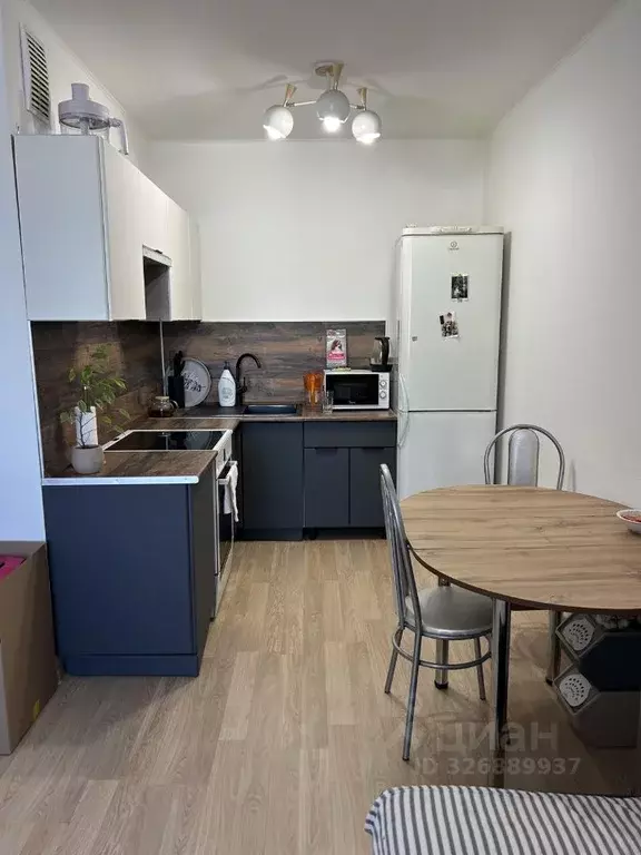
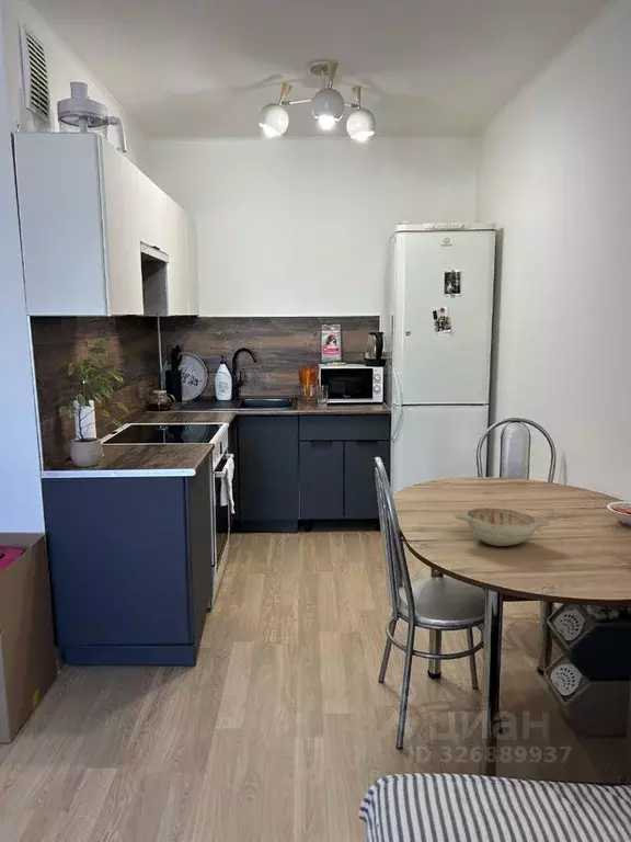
+ decorative bowl [454,507,551,547]
